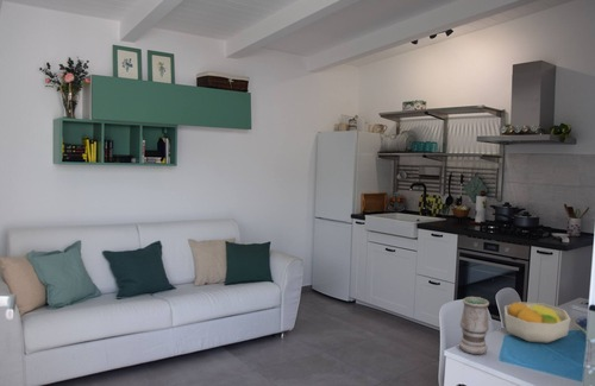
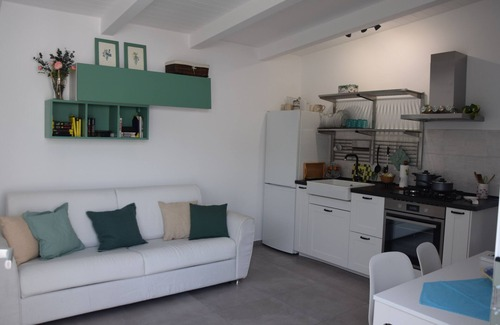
- vase [458,296,490,355]
- fruit bowl [503,300,571,344]
